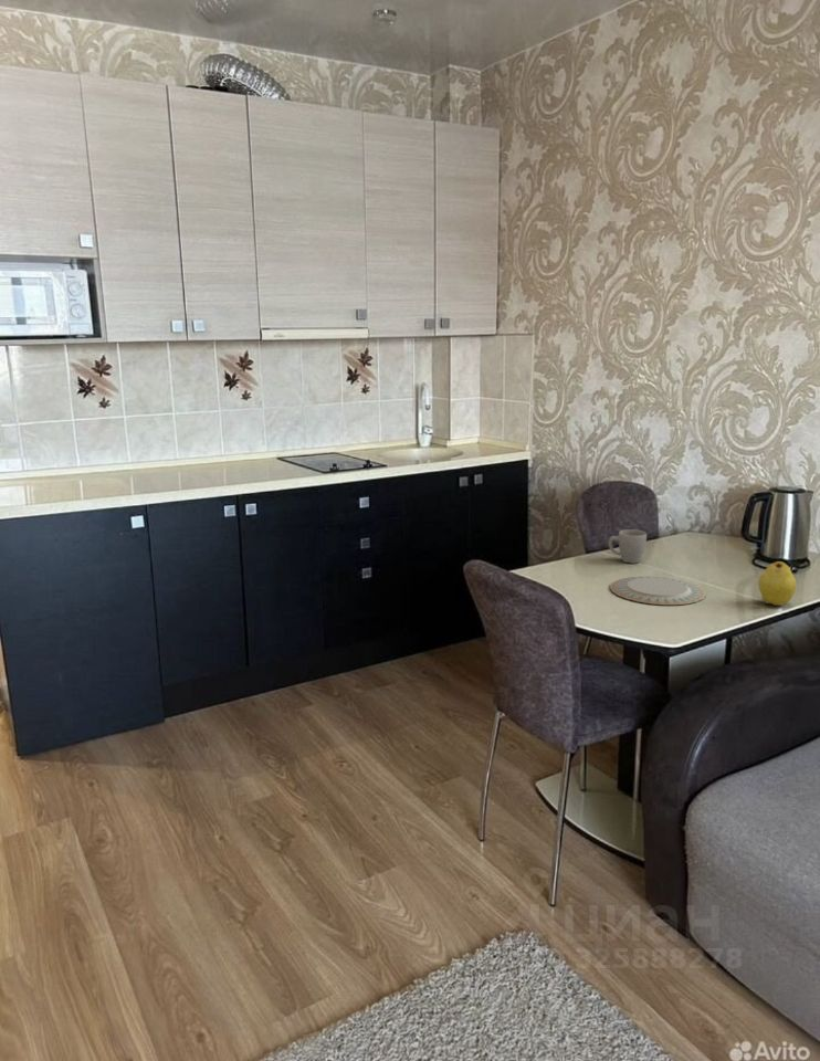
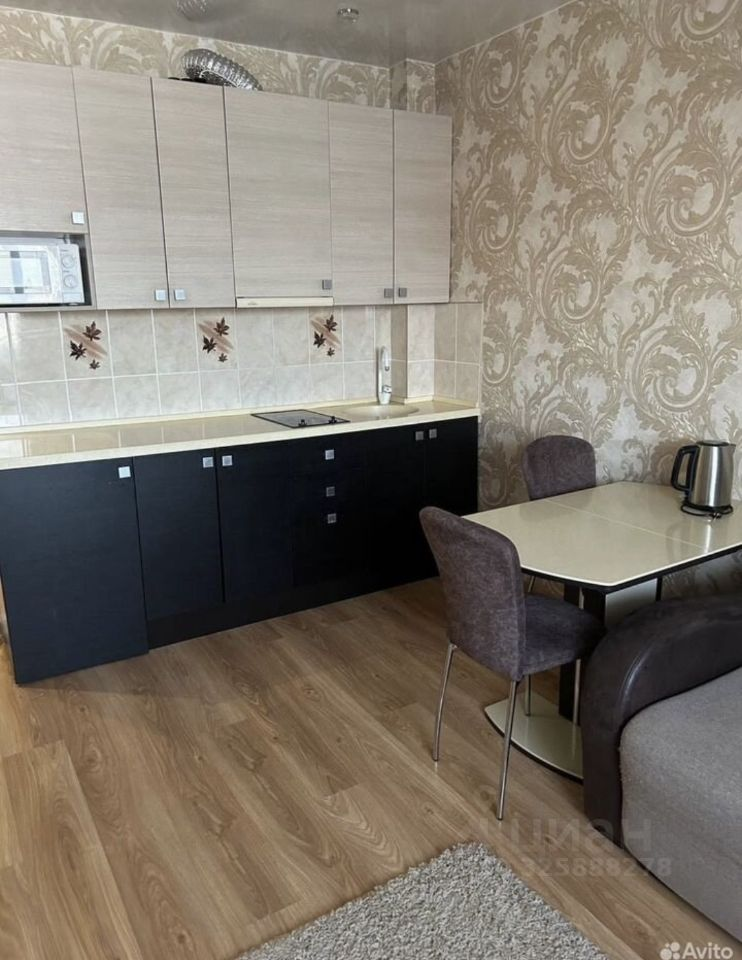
- chinaware [609,576,707,606]
- mug [607,528,648,565]
- fruit [757,560,797,607]
